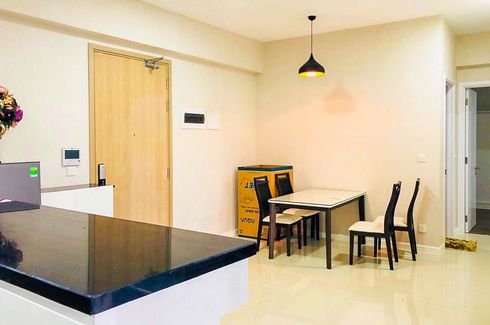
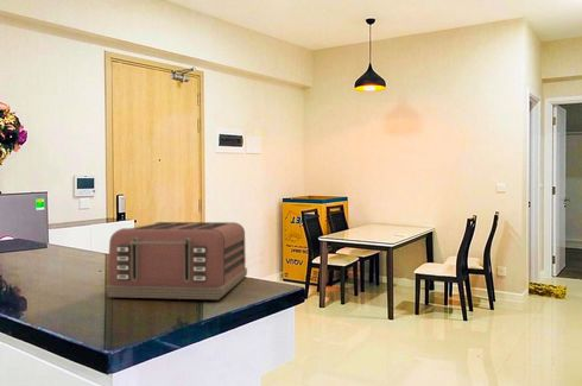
+ toaster [105,221,248,300]
